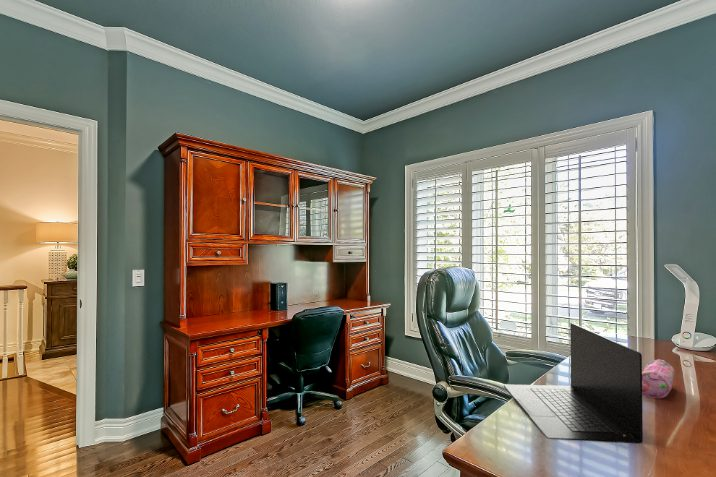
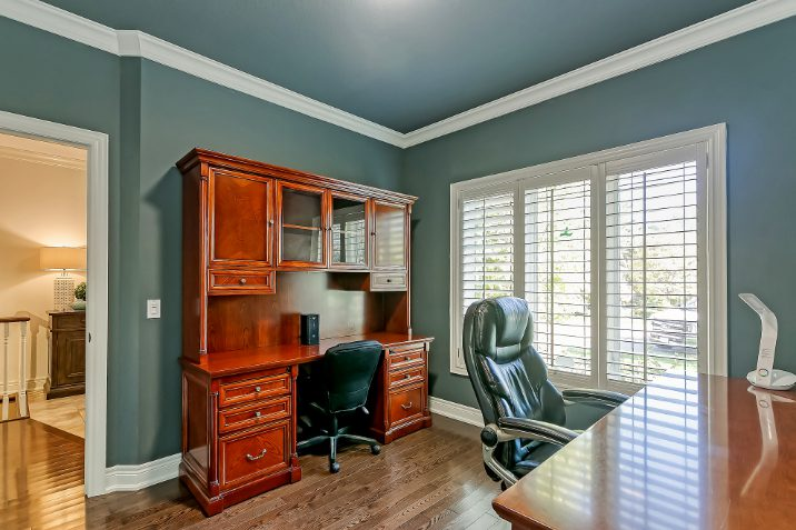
- pencil case [642,358,676,399]
- laptop [503,322,644,444]
